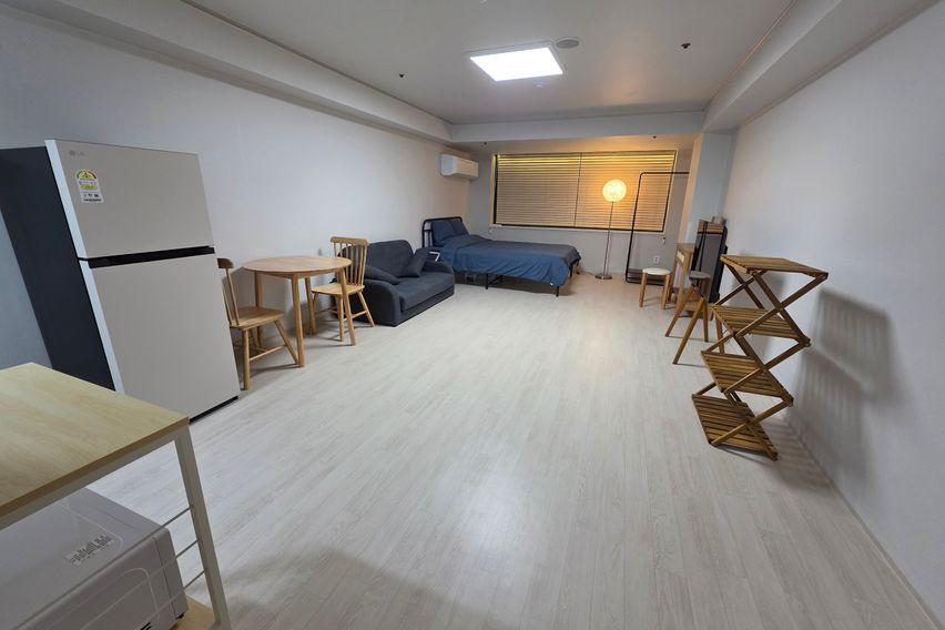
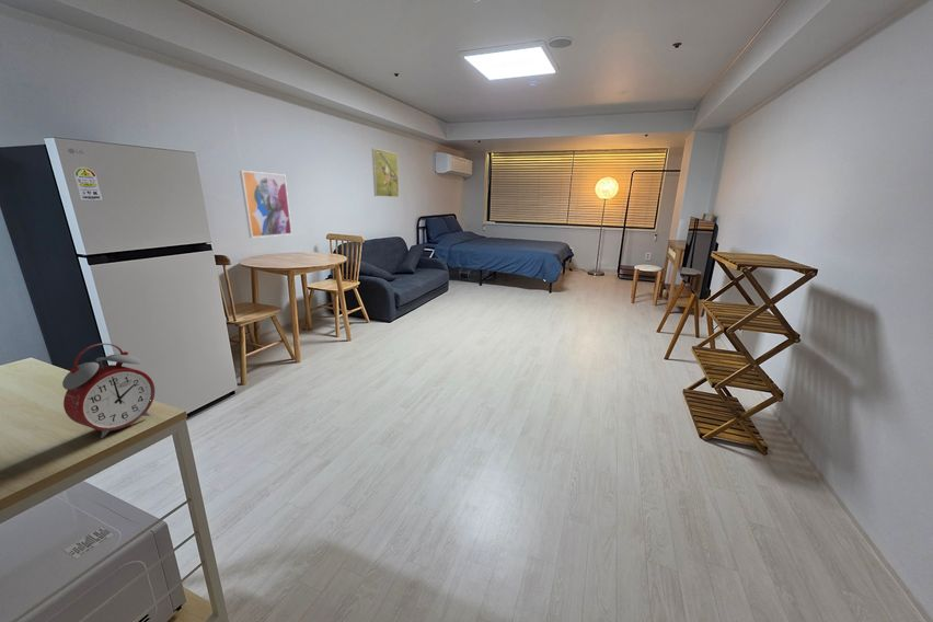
+ wall art [239,170,293,239]
+ alarm clock [61,342,156,439]
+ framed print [371,148,400,198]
